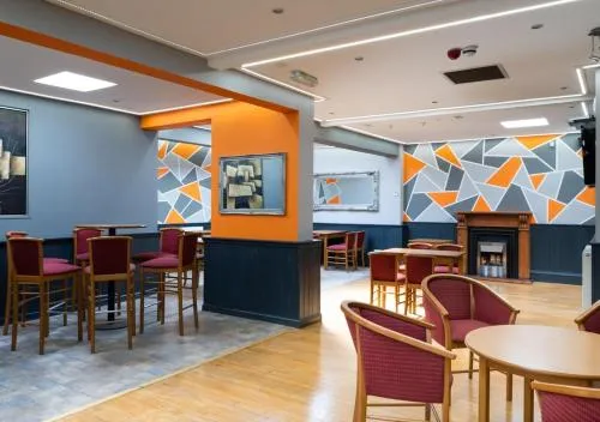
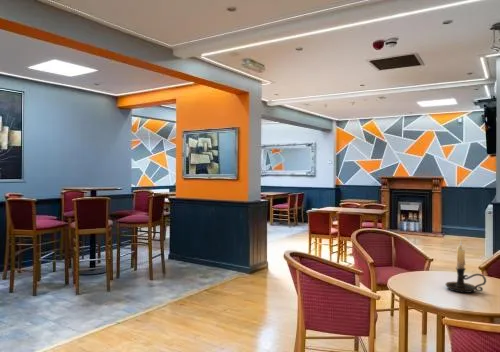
+ candle holder [445,240,487,294]
